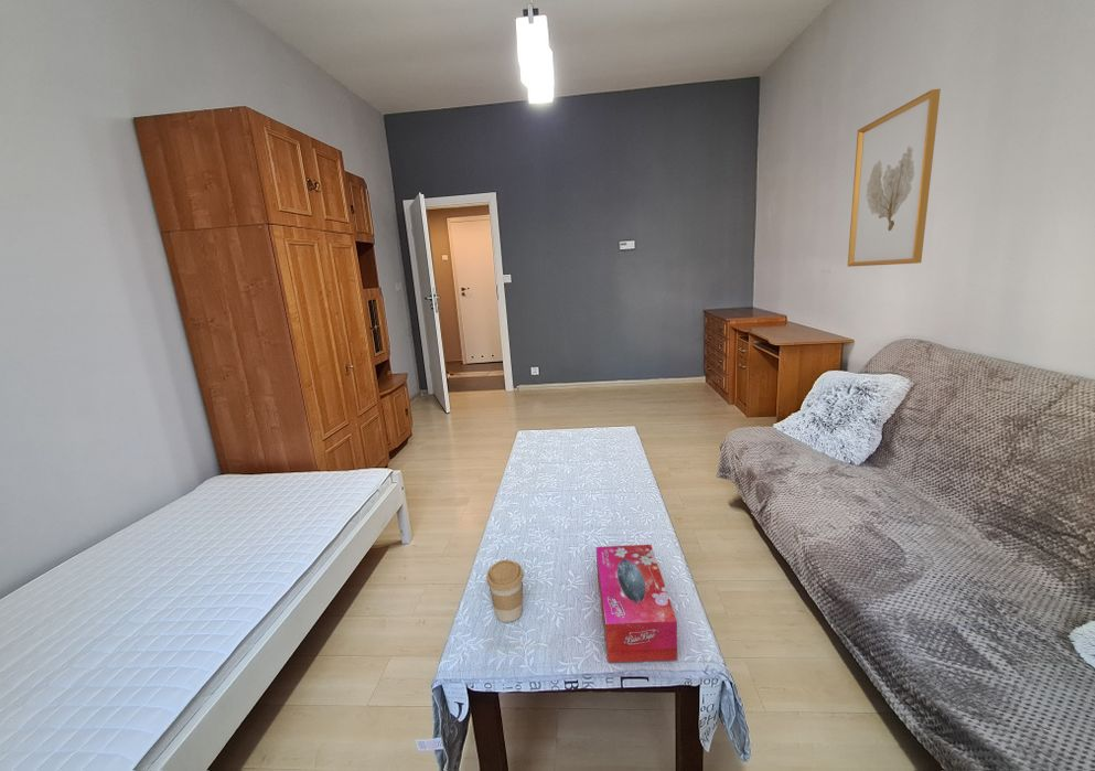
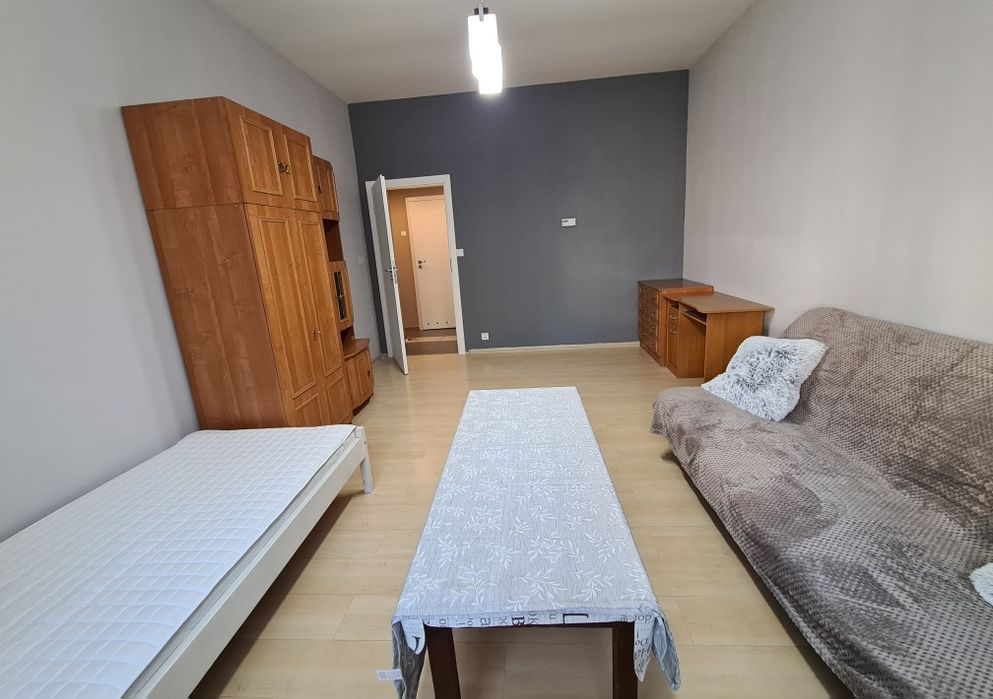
- wall art [847,87,942,268]
- coffee cup [485,559,525,623]
- tissue box [595,544,678,664]
